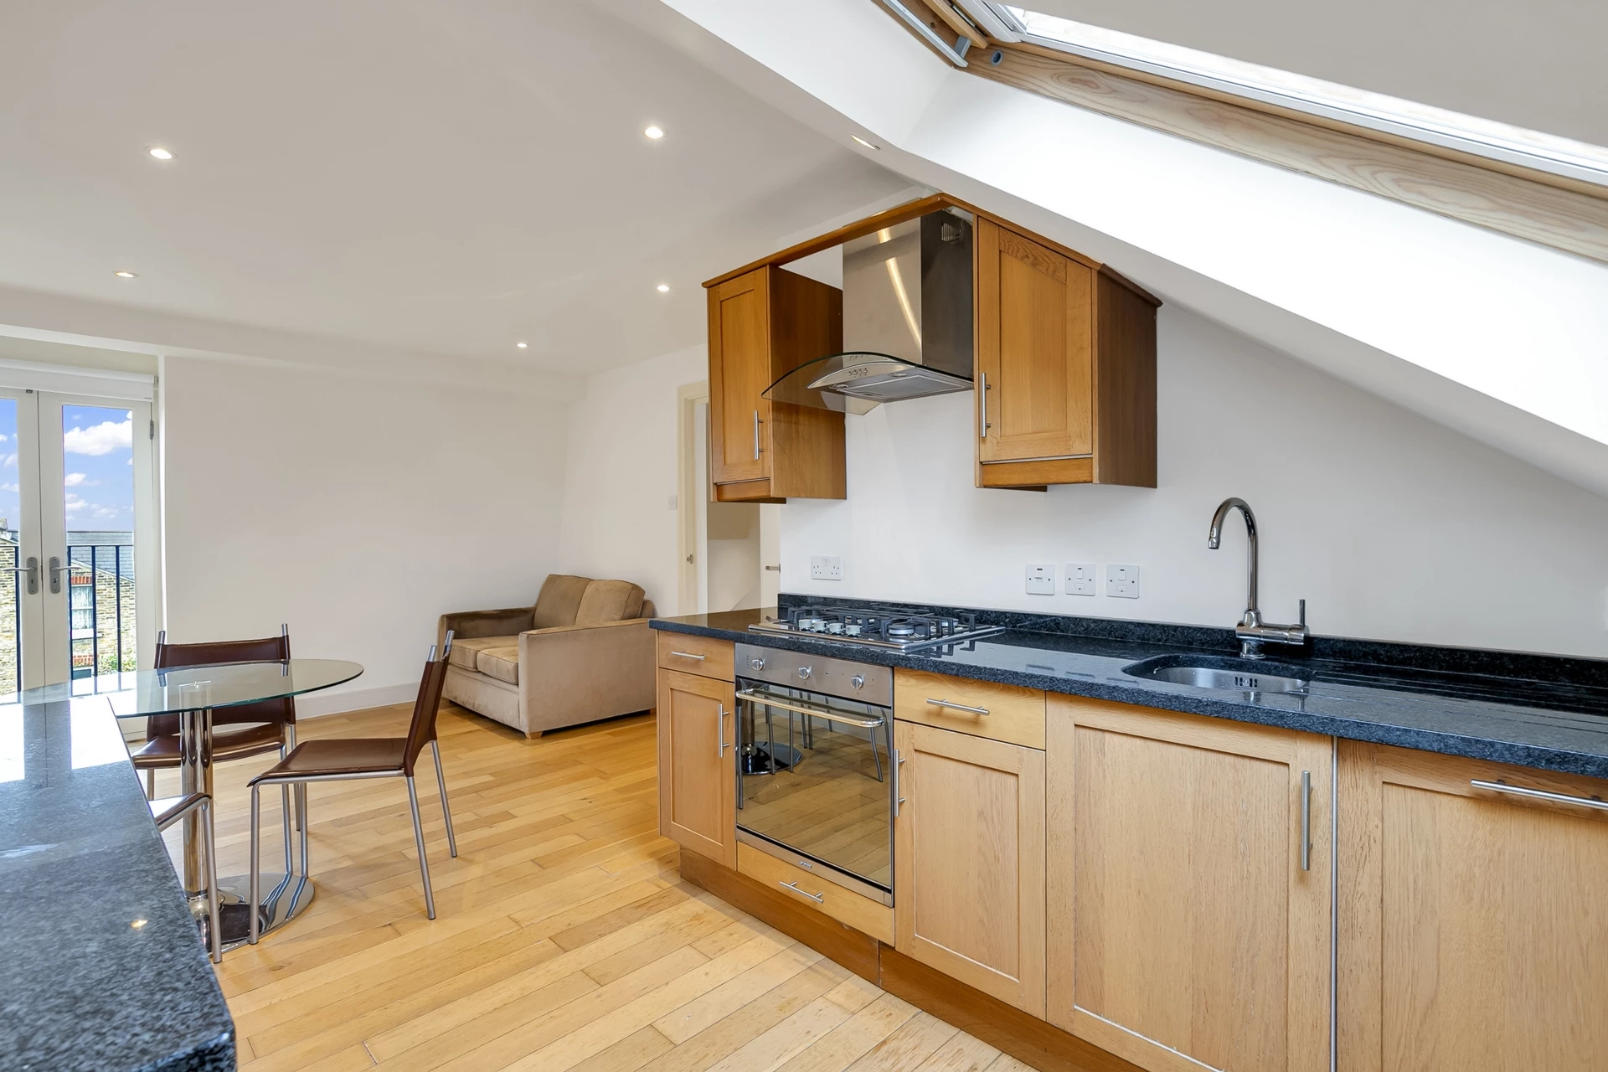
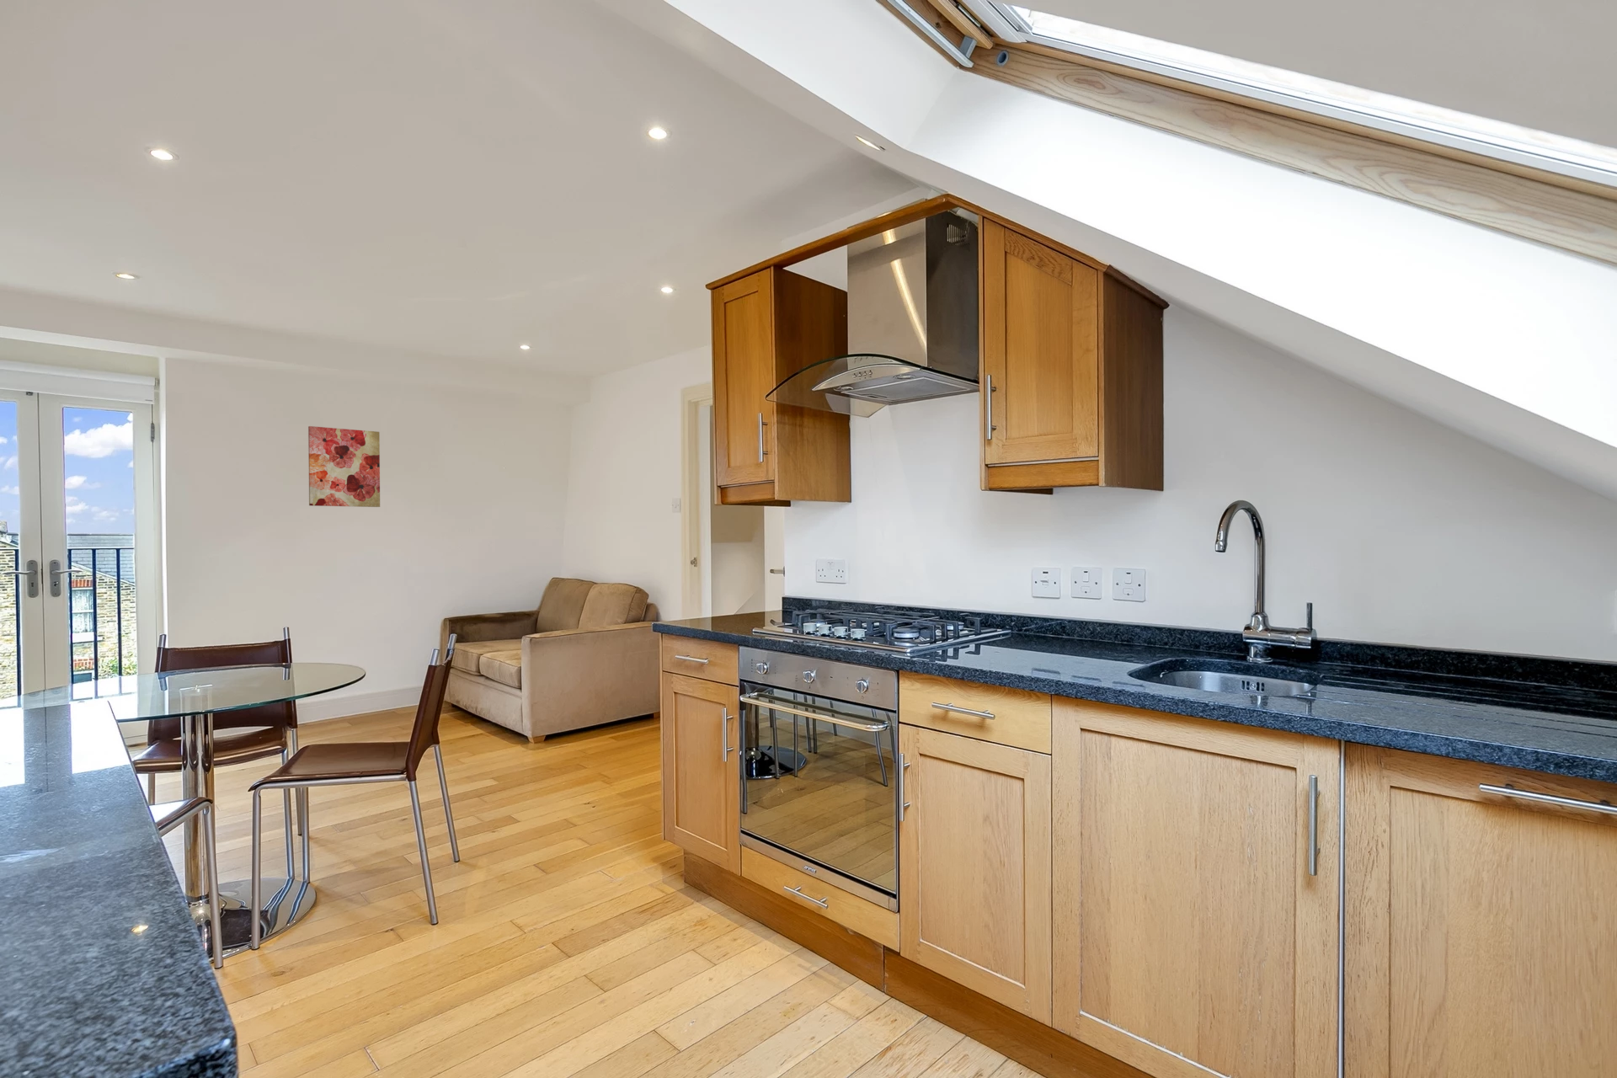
+ wall art [307,425,380,508]
